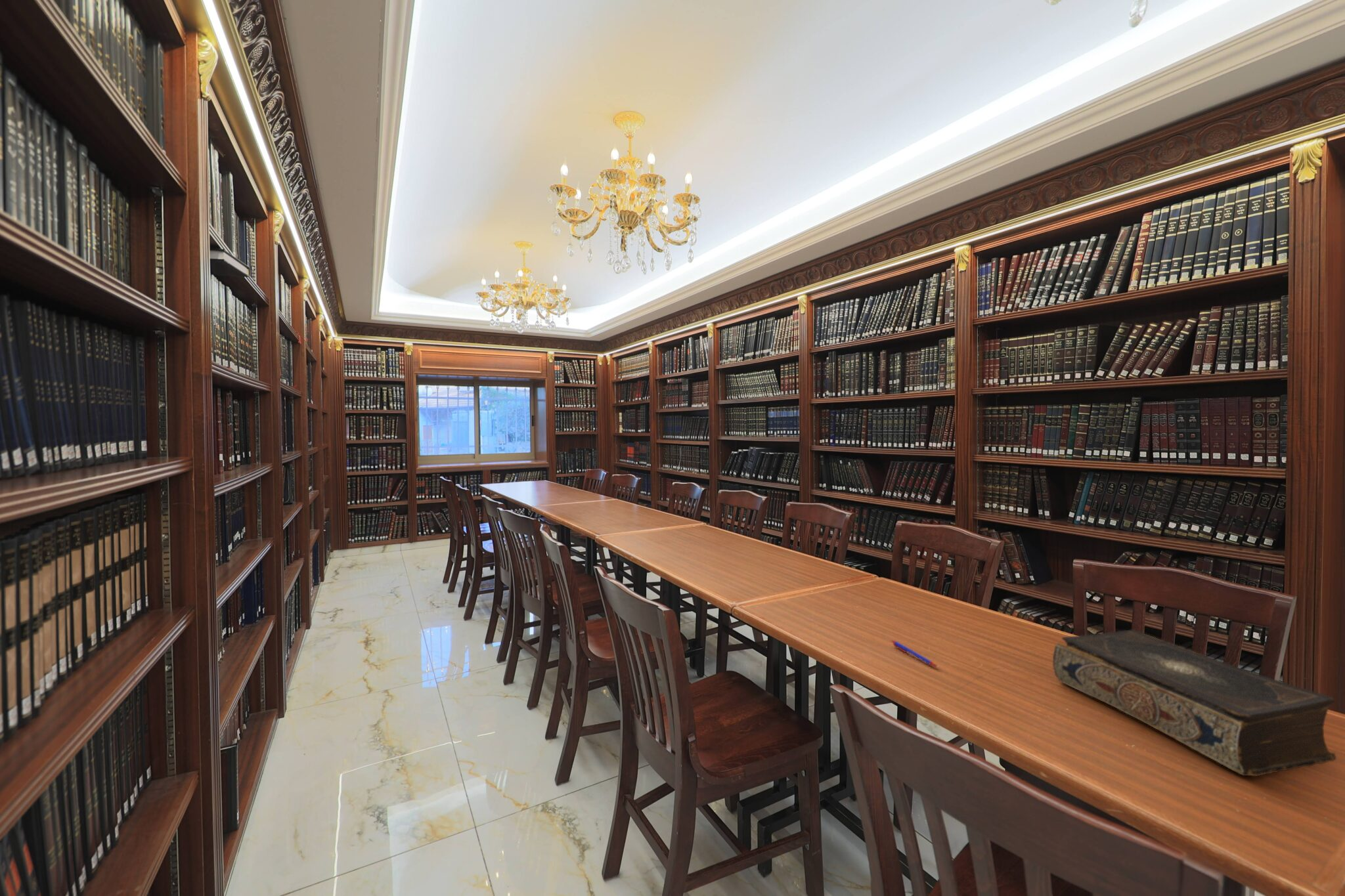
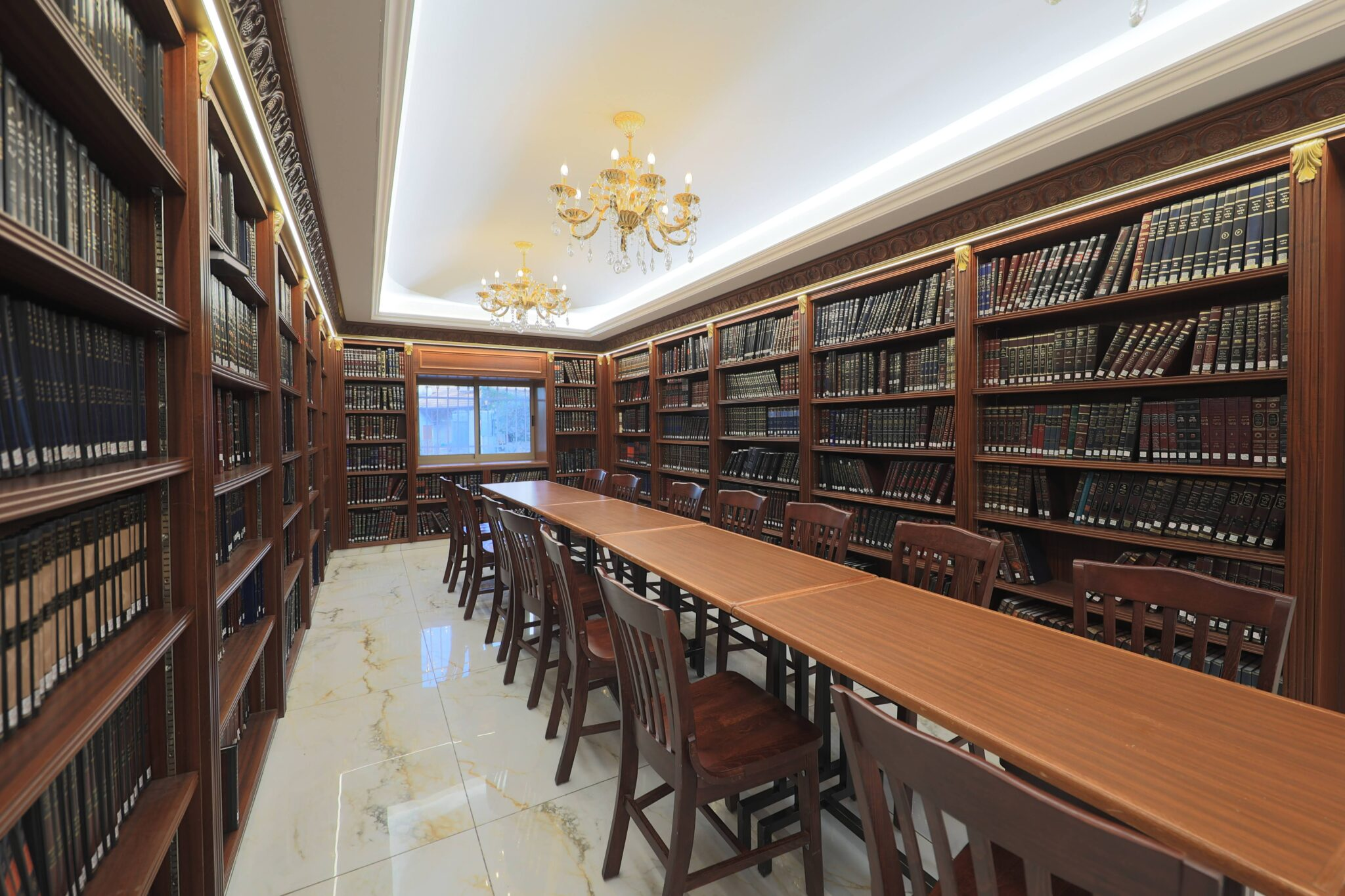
- pen [891,639,939,668]
- book [1052,629,1337,777]
